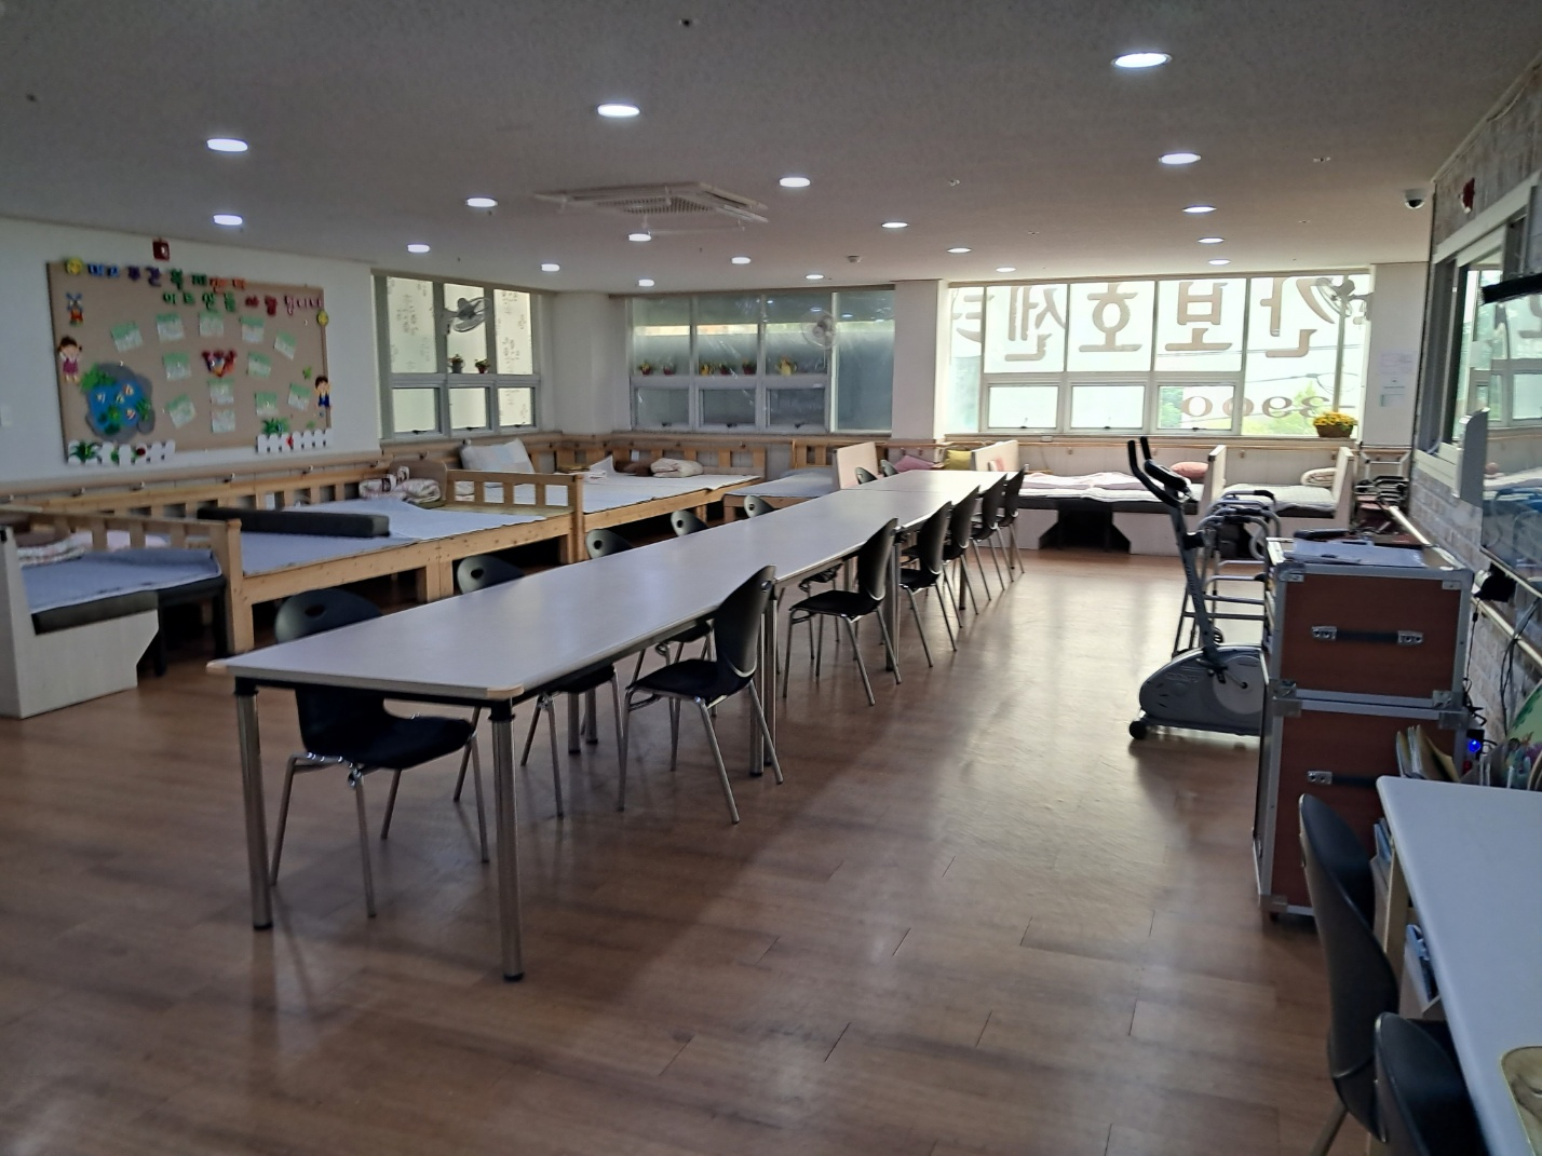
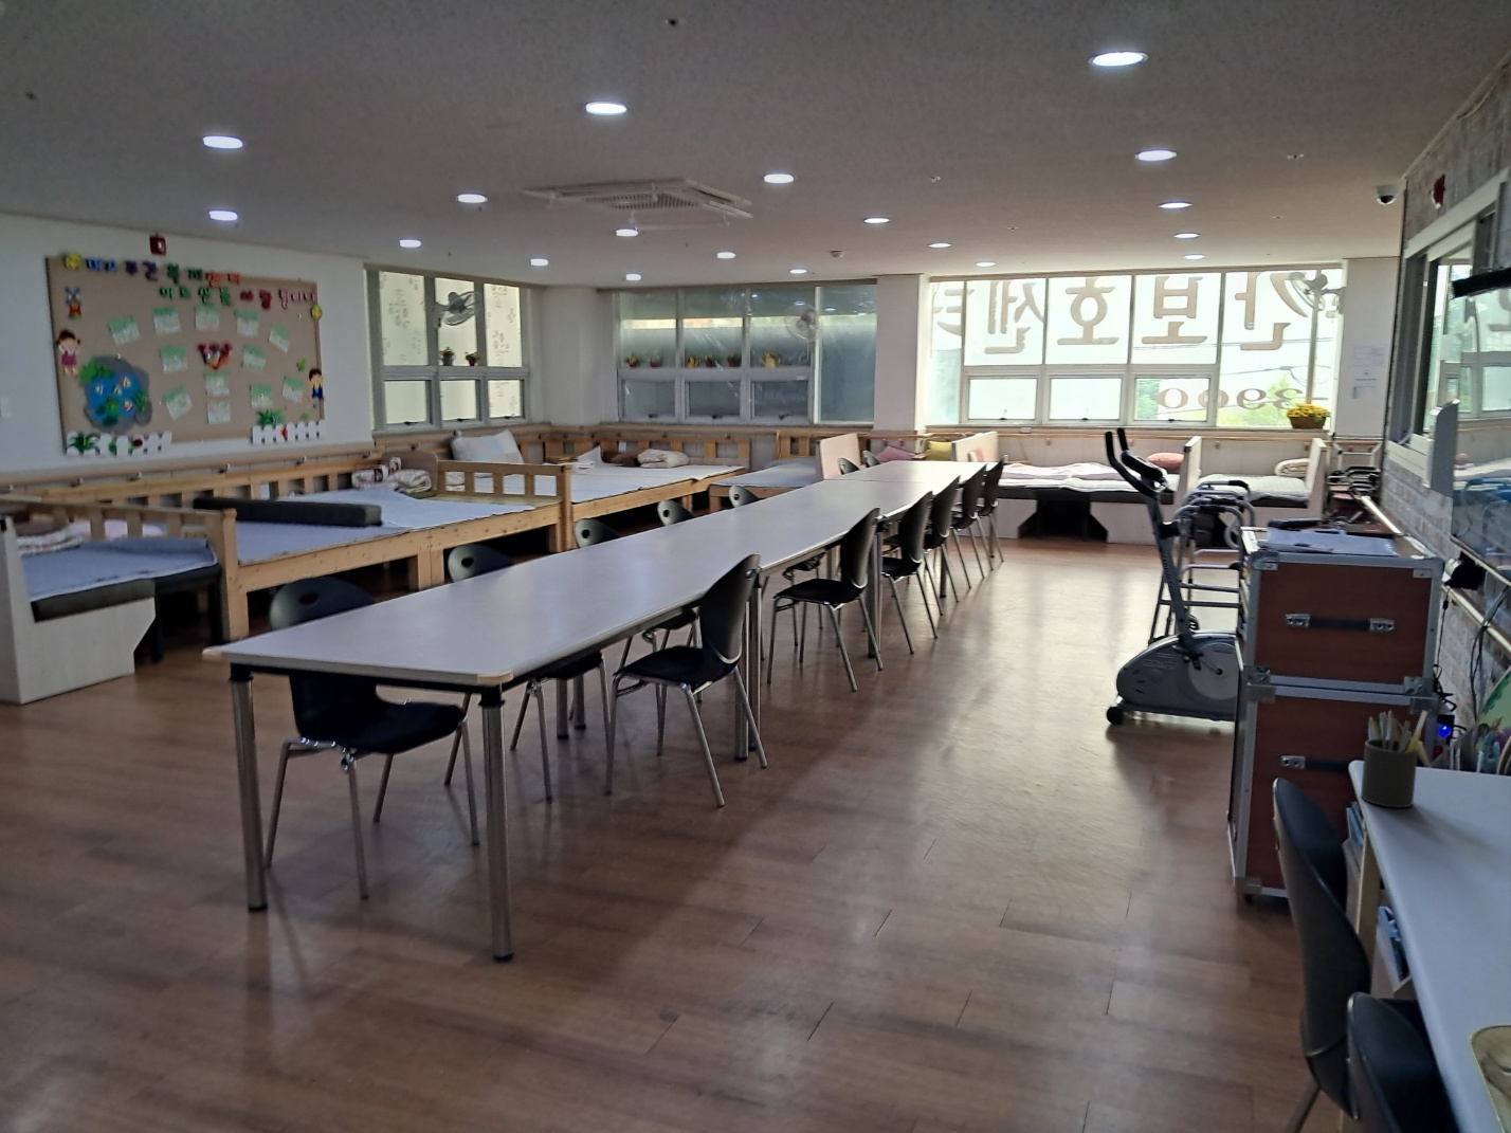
+ pen holder [1360,709,1430,808]
